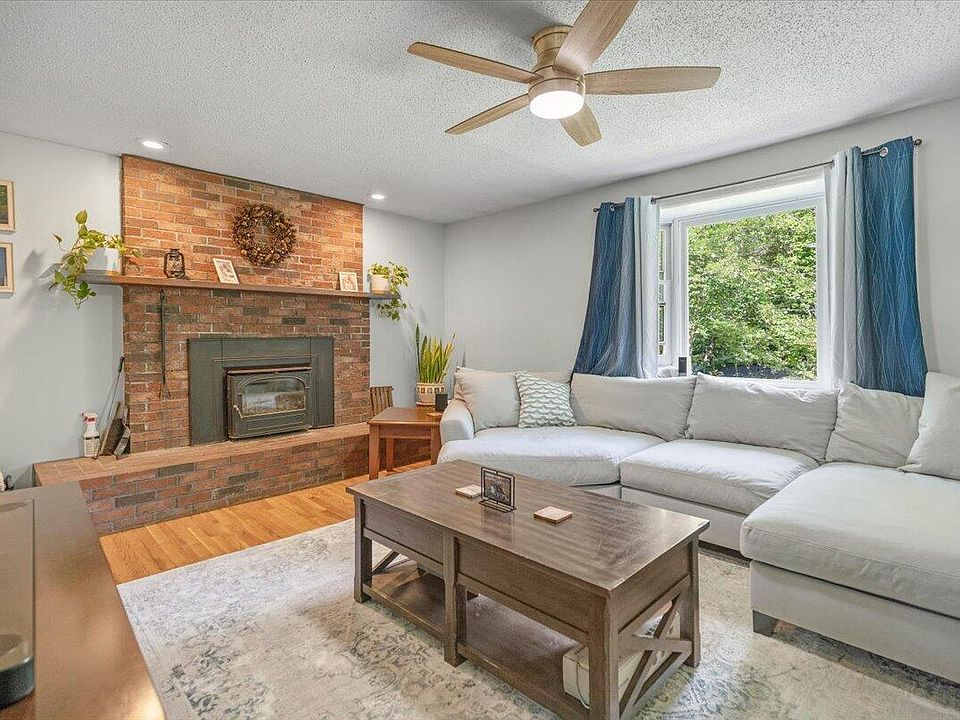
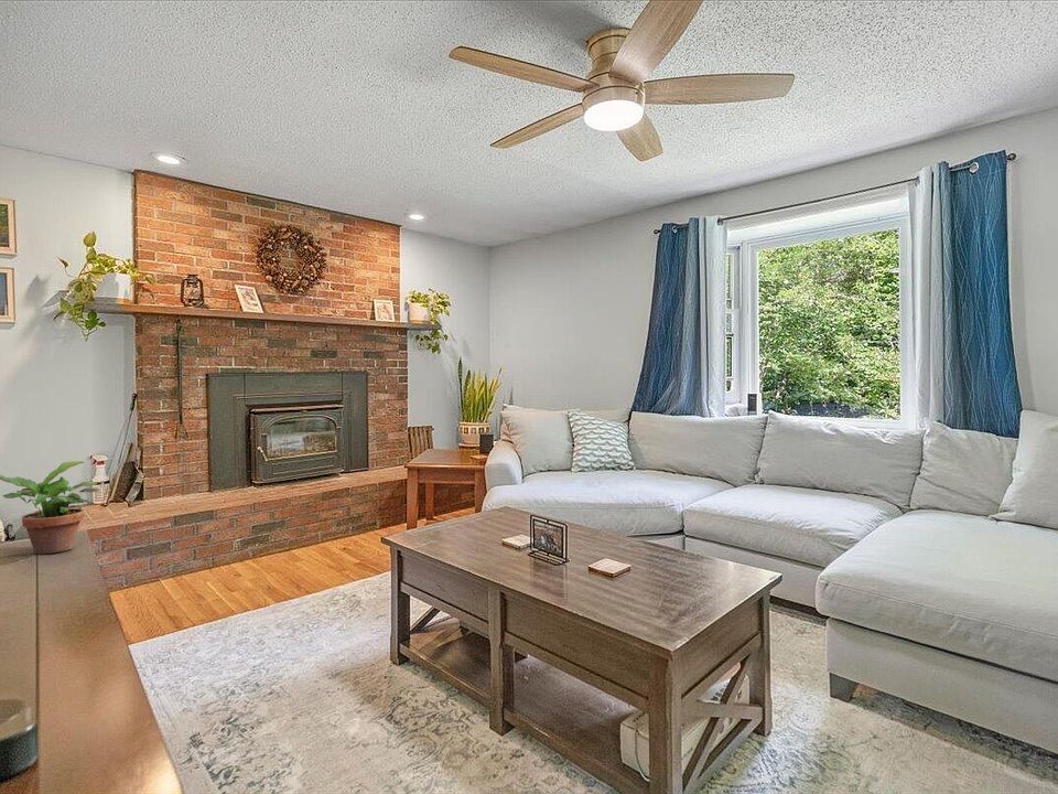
+ potted plant [0,460,100,555]
